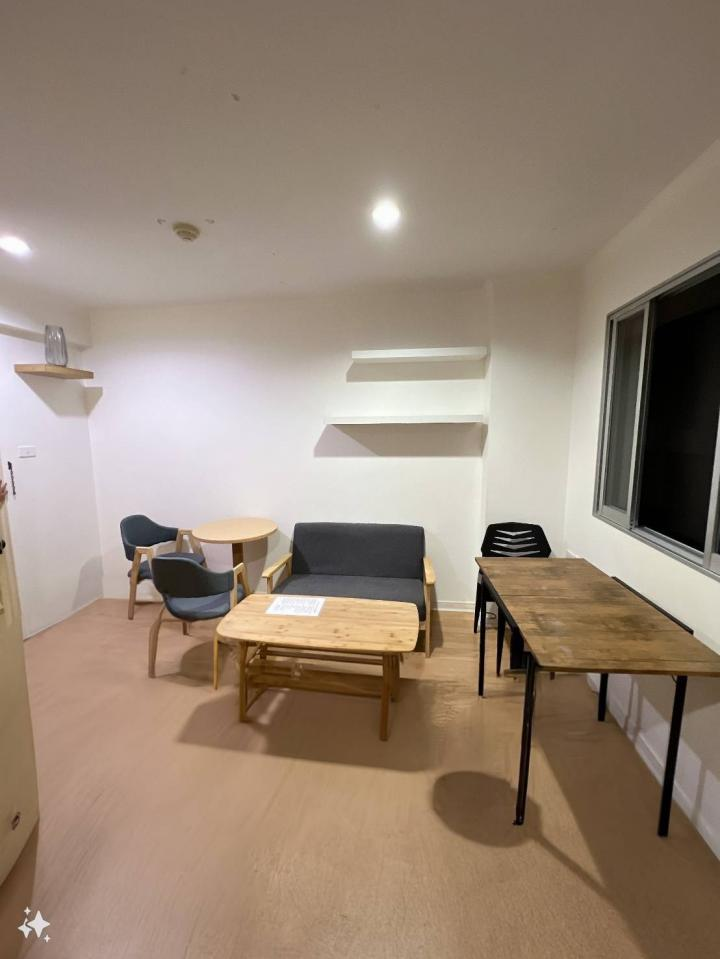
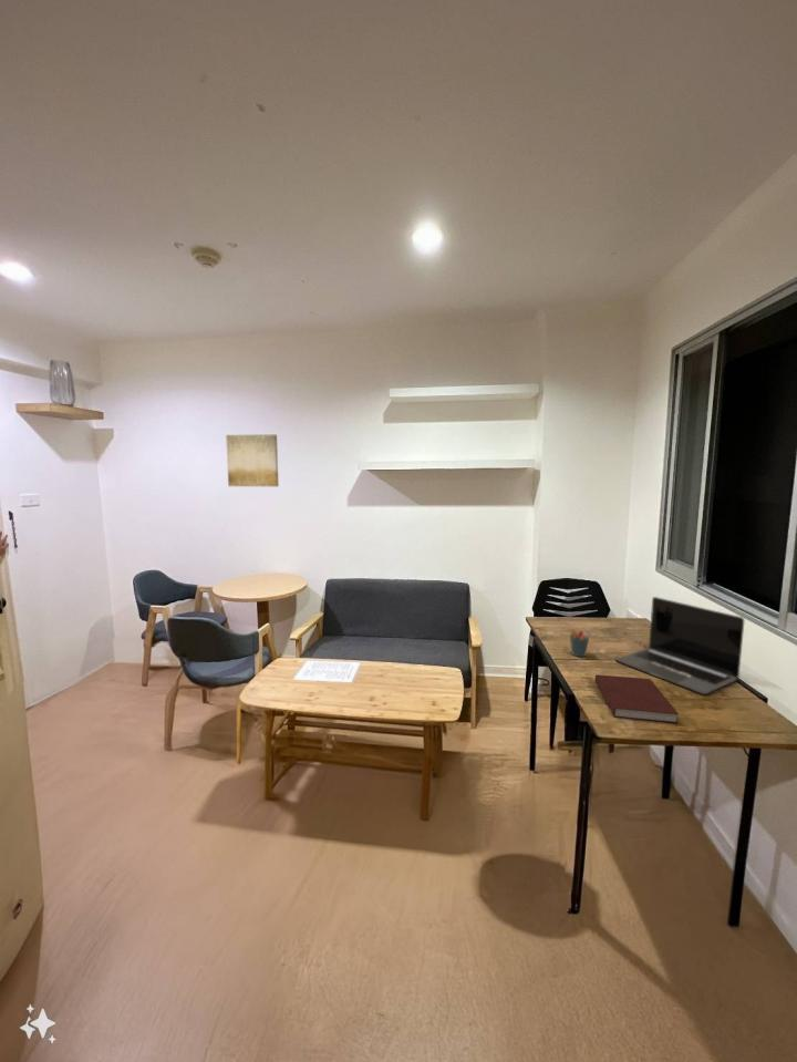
+ notebook [594,673,680,724]
+ laptop [614,596,745,695]
+ pen holder [569,628,591,658]
+ wall art [225,433,280,487]
